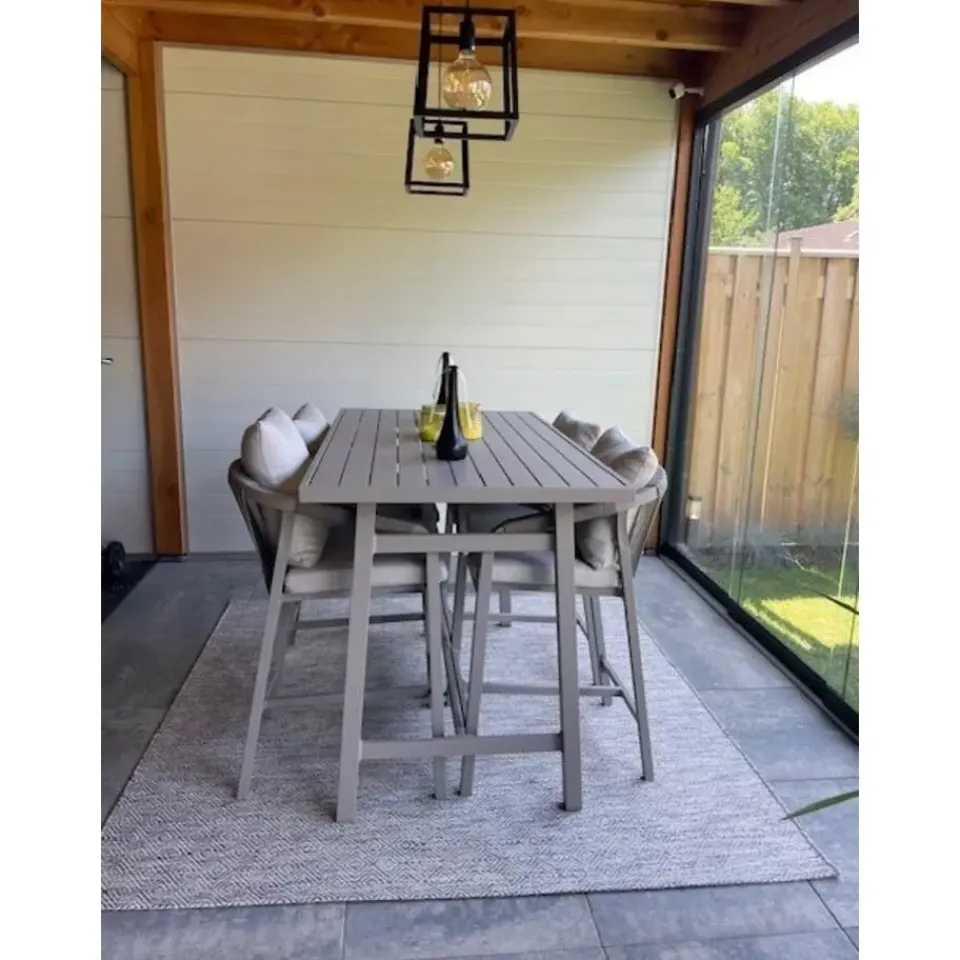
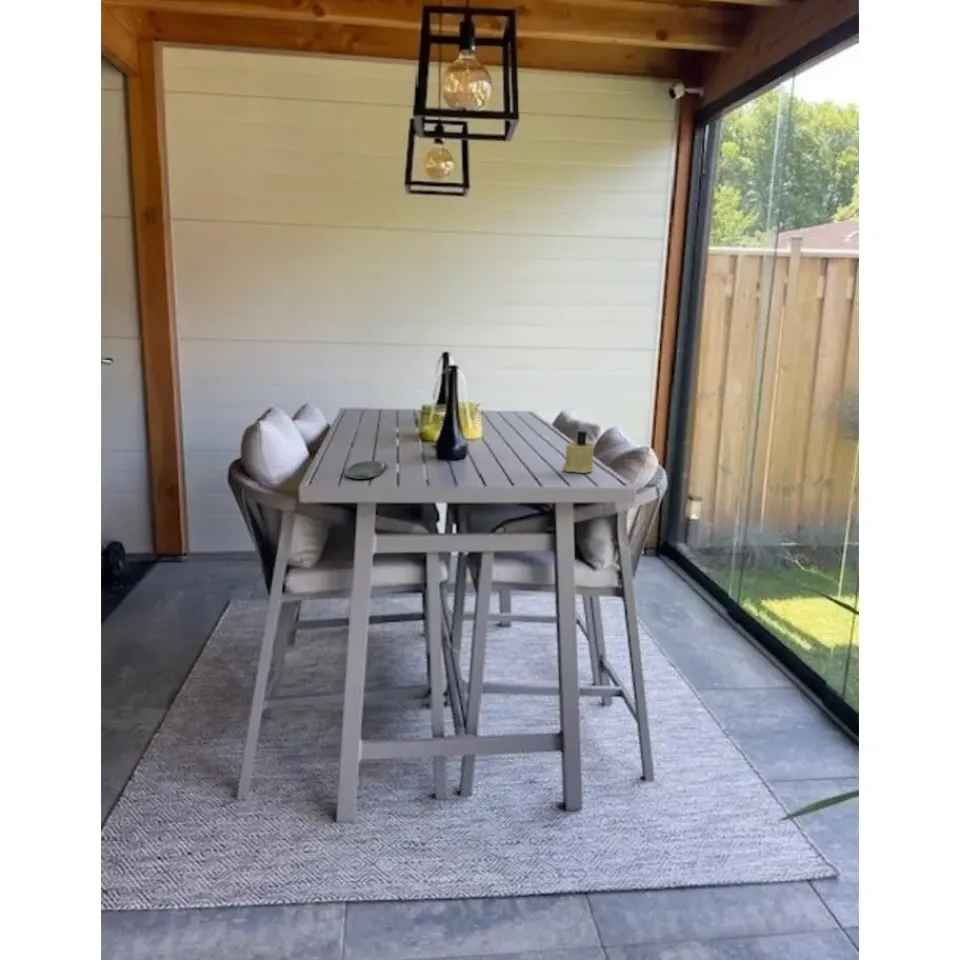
+ candle [561,430,596,474]
+ oval tray [343,460,388,480]
